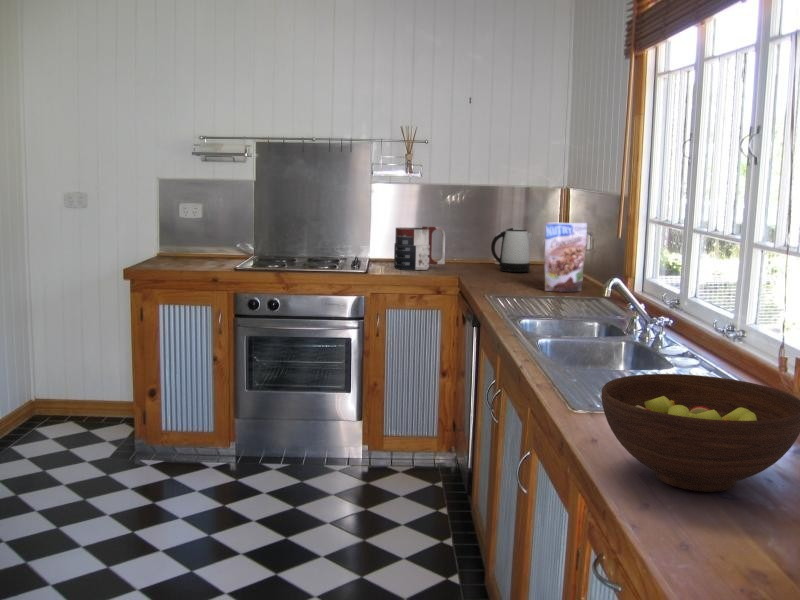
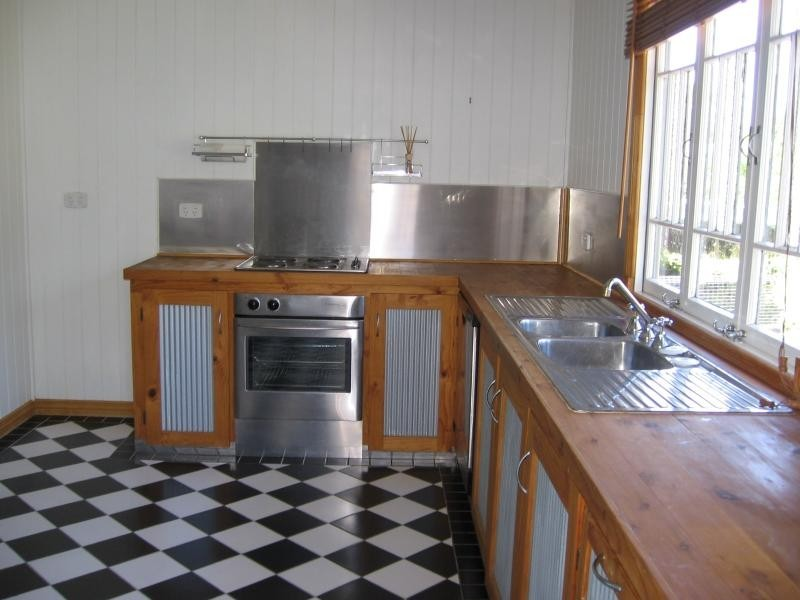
- mug [393,226,446,271]
- fruit bowl [600,373,800,493]
- kettle [490,227,533,273]
- granola pouch [543,221,588,293]
